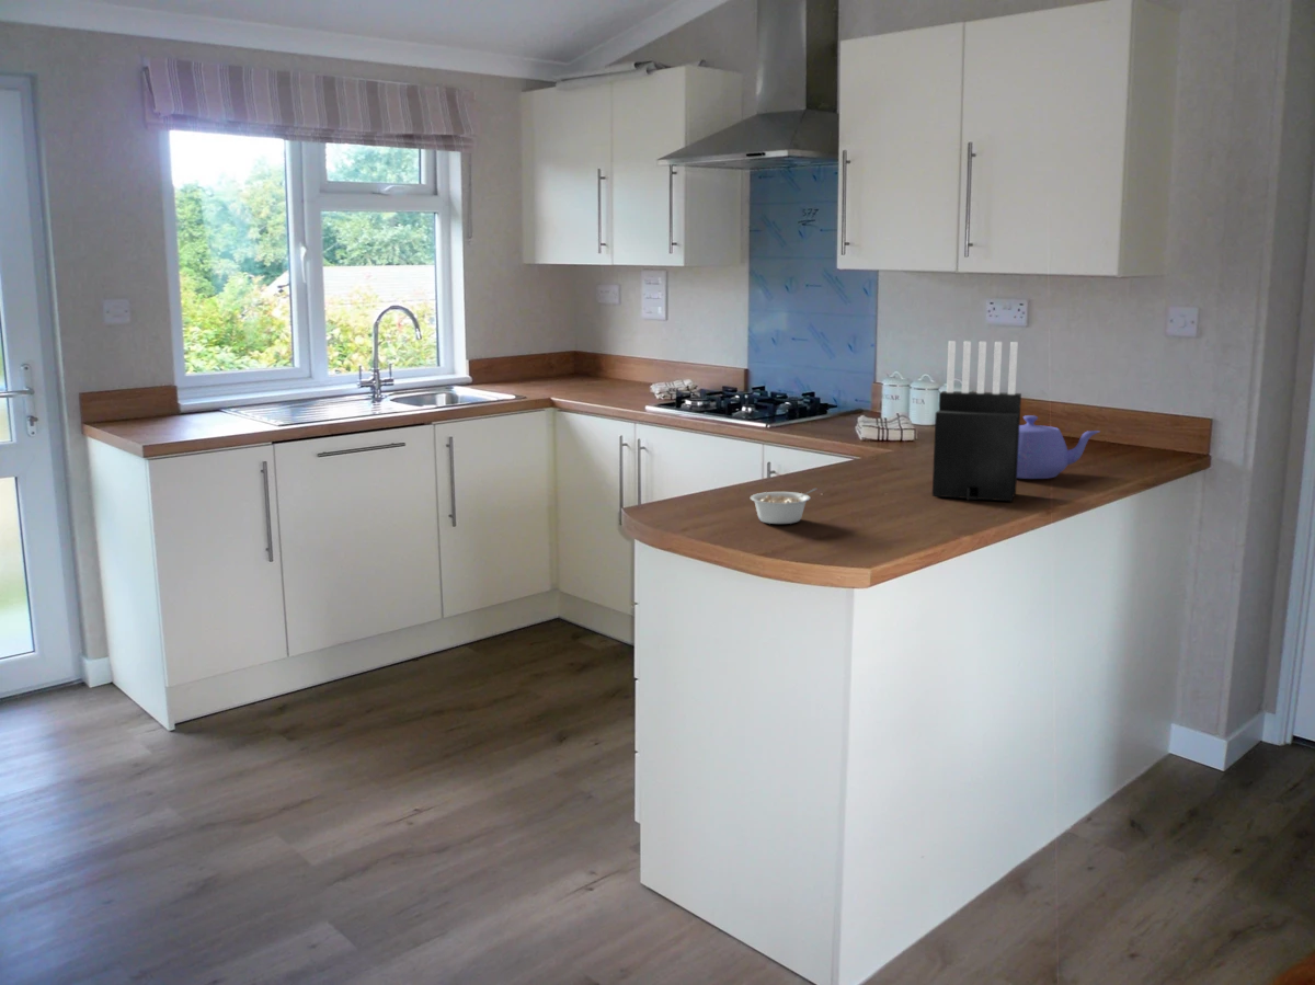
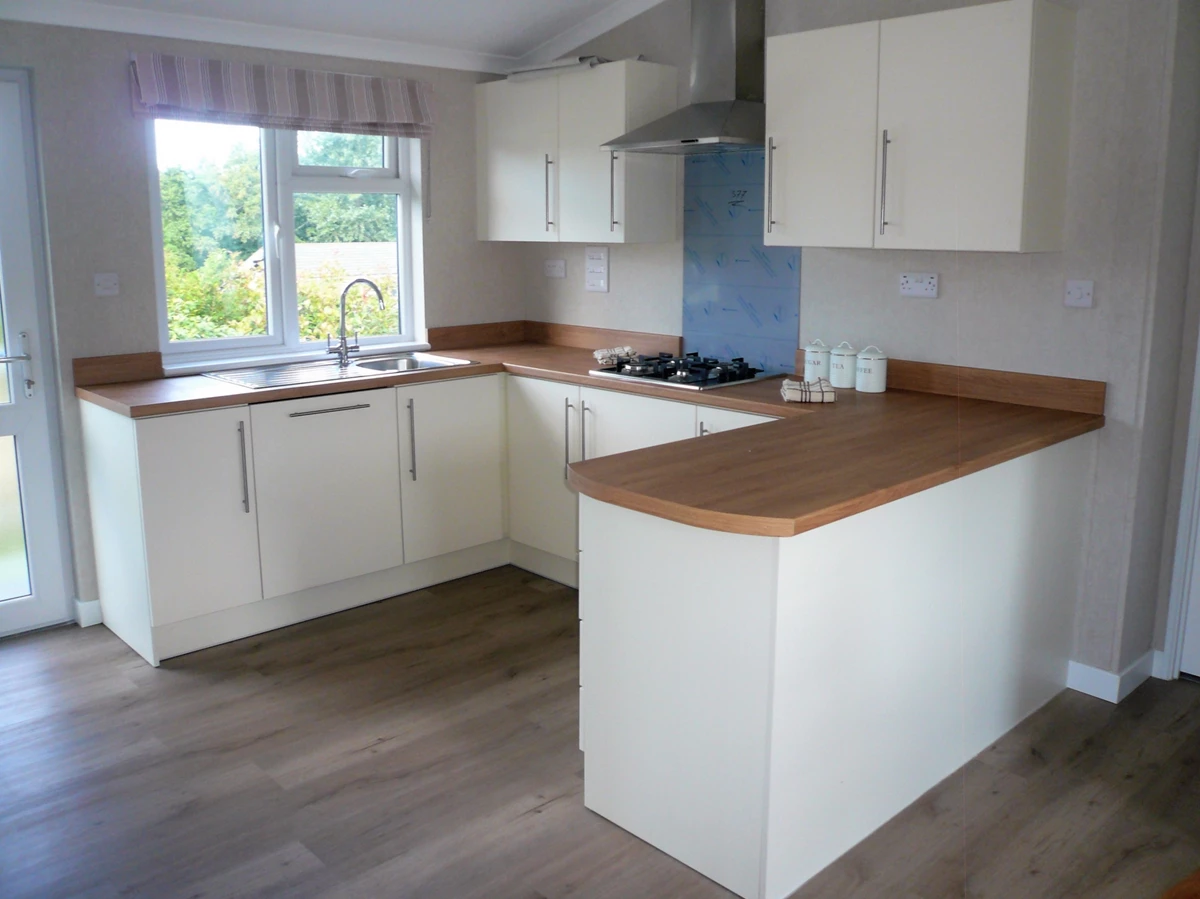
- teapot [1017,414,1101,480]
- knife block [931,340,1022,502]
- legume [750,488,817,525]
